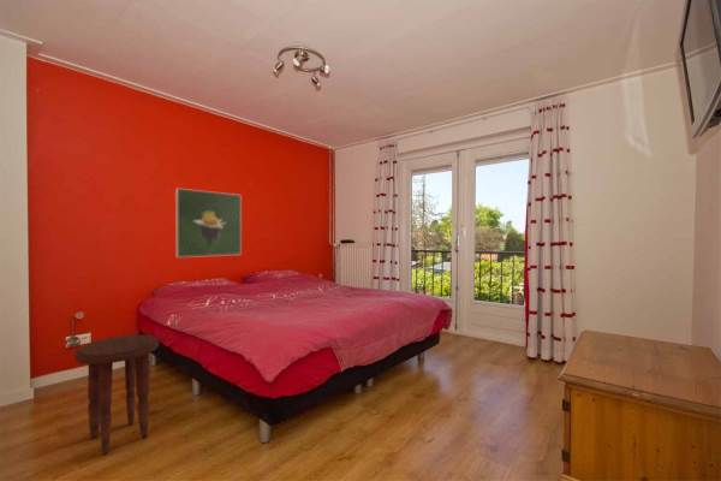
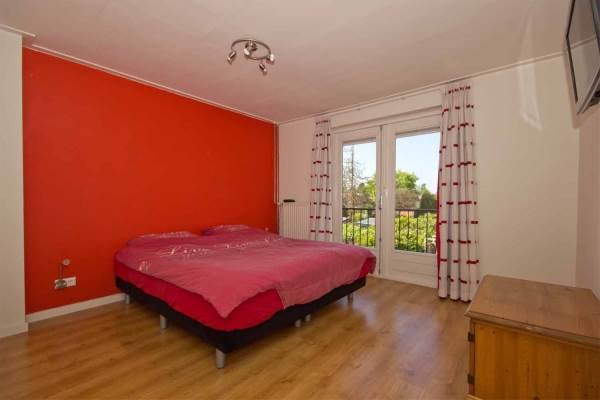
- side table [73,333,160,456]
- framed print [174,188,243,259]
